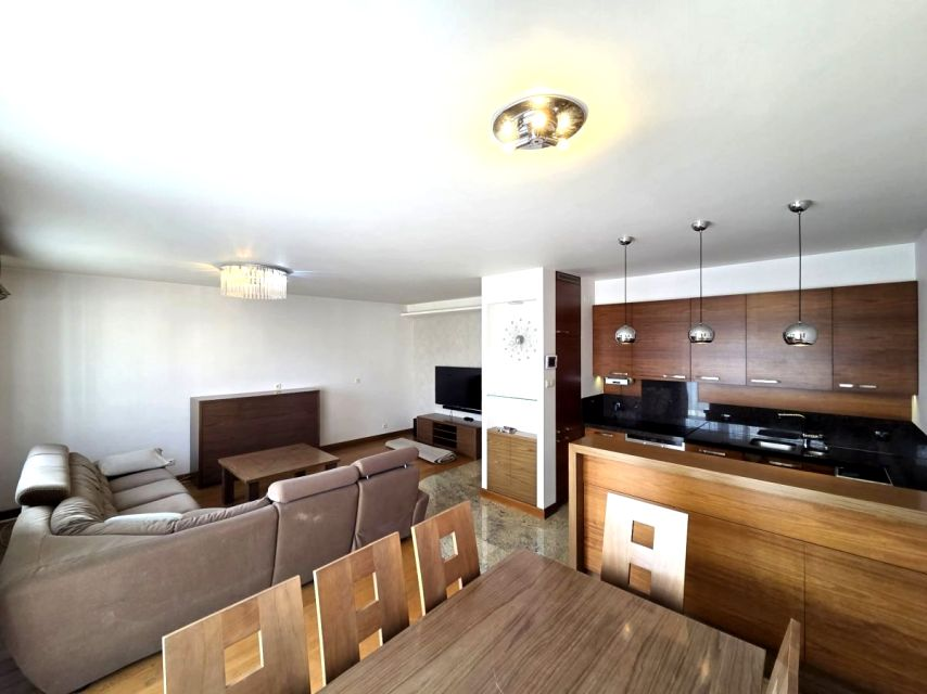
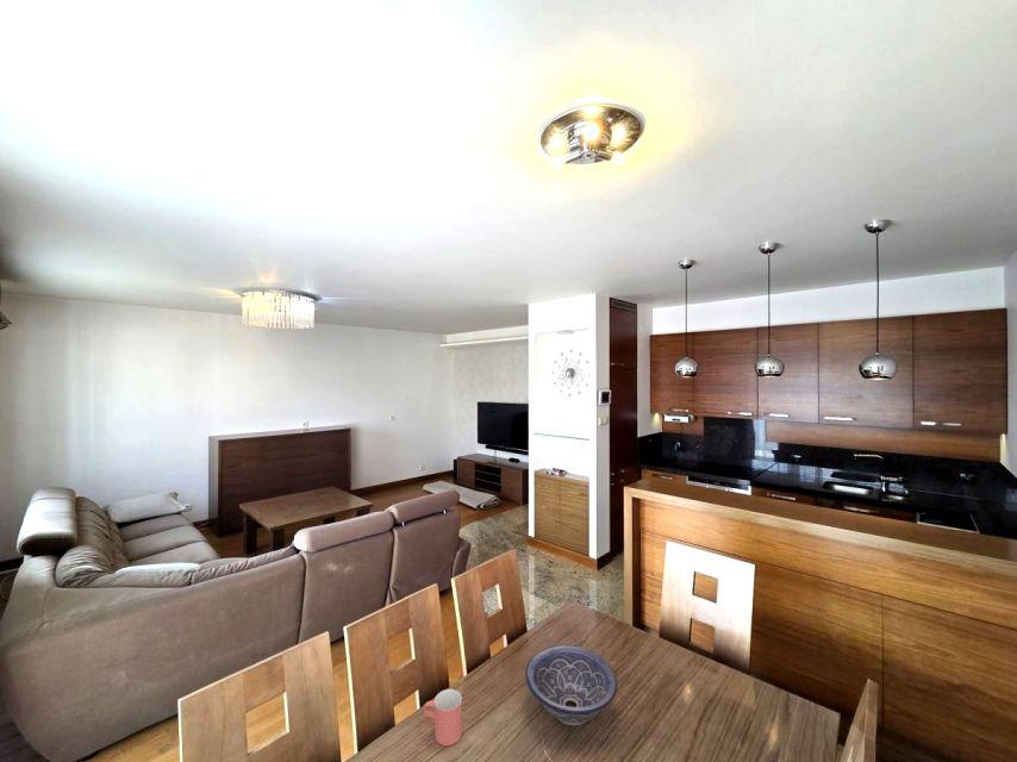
+ cup [422,688,463,748]
+ decorative bowl [524,644,619,726]
